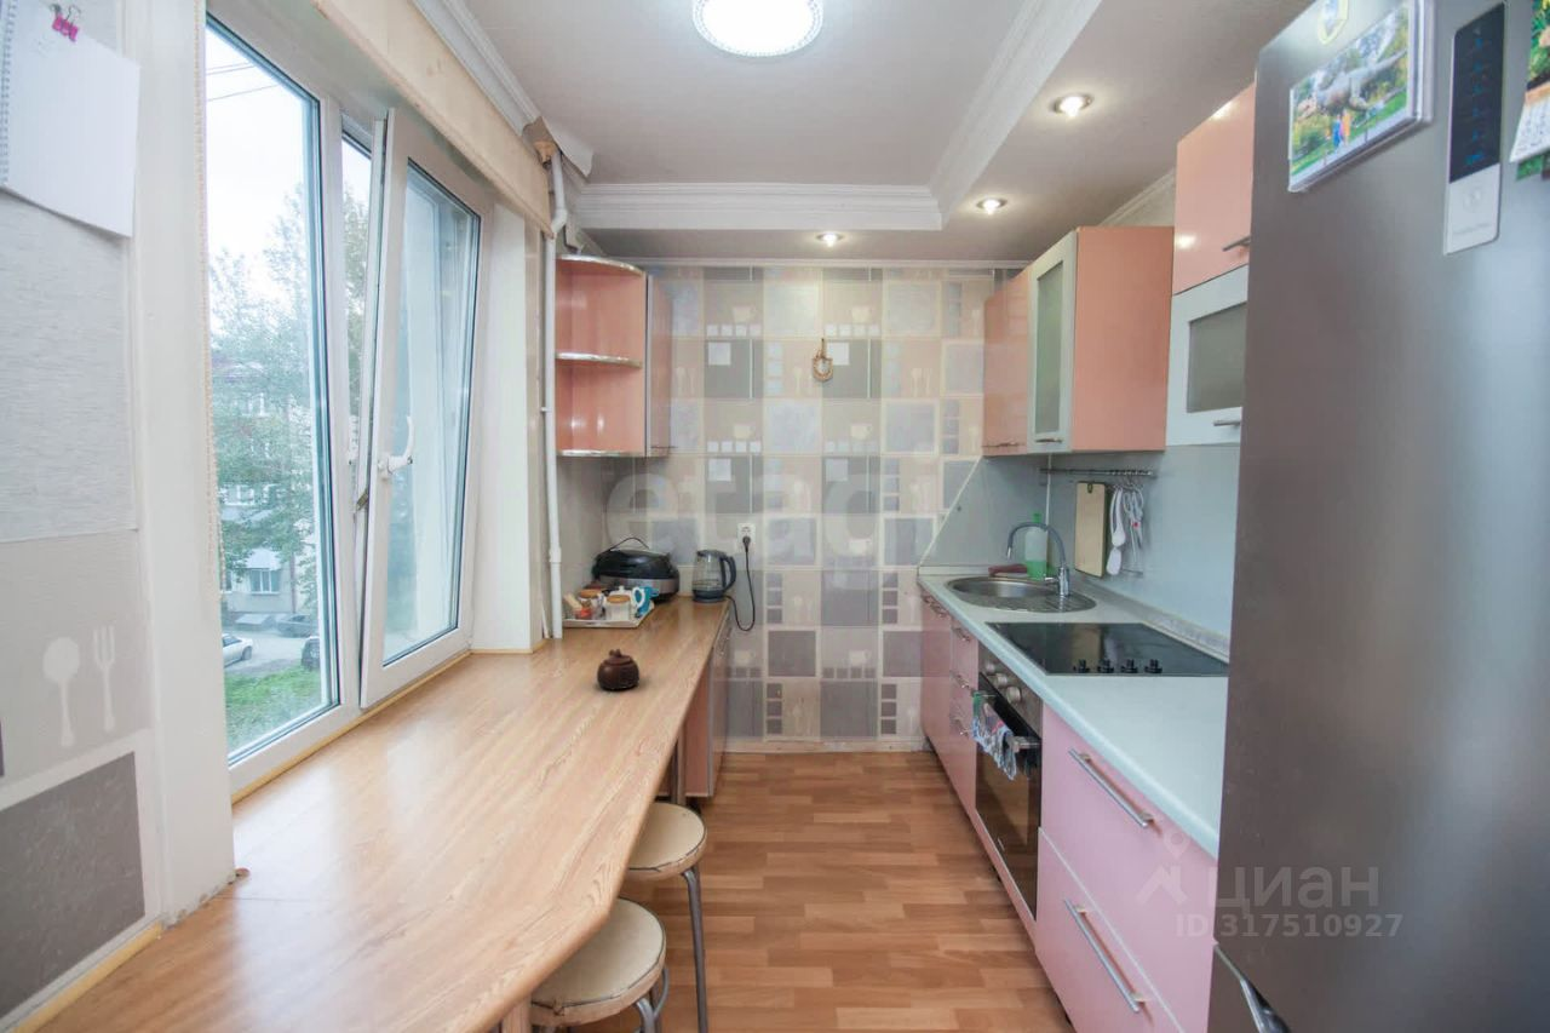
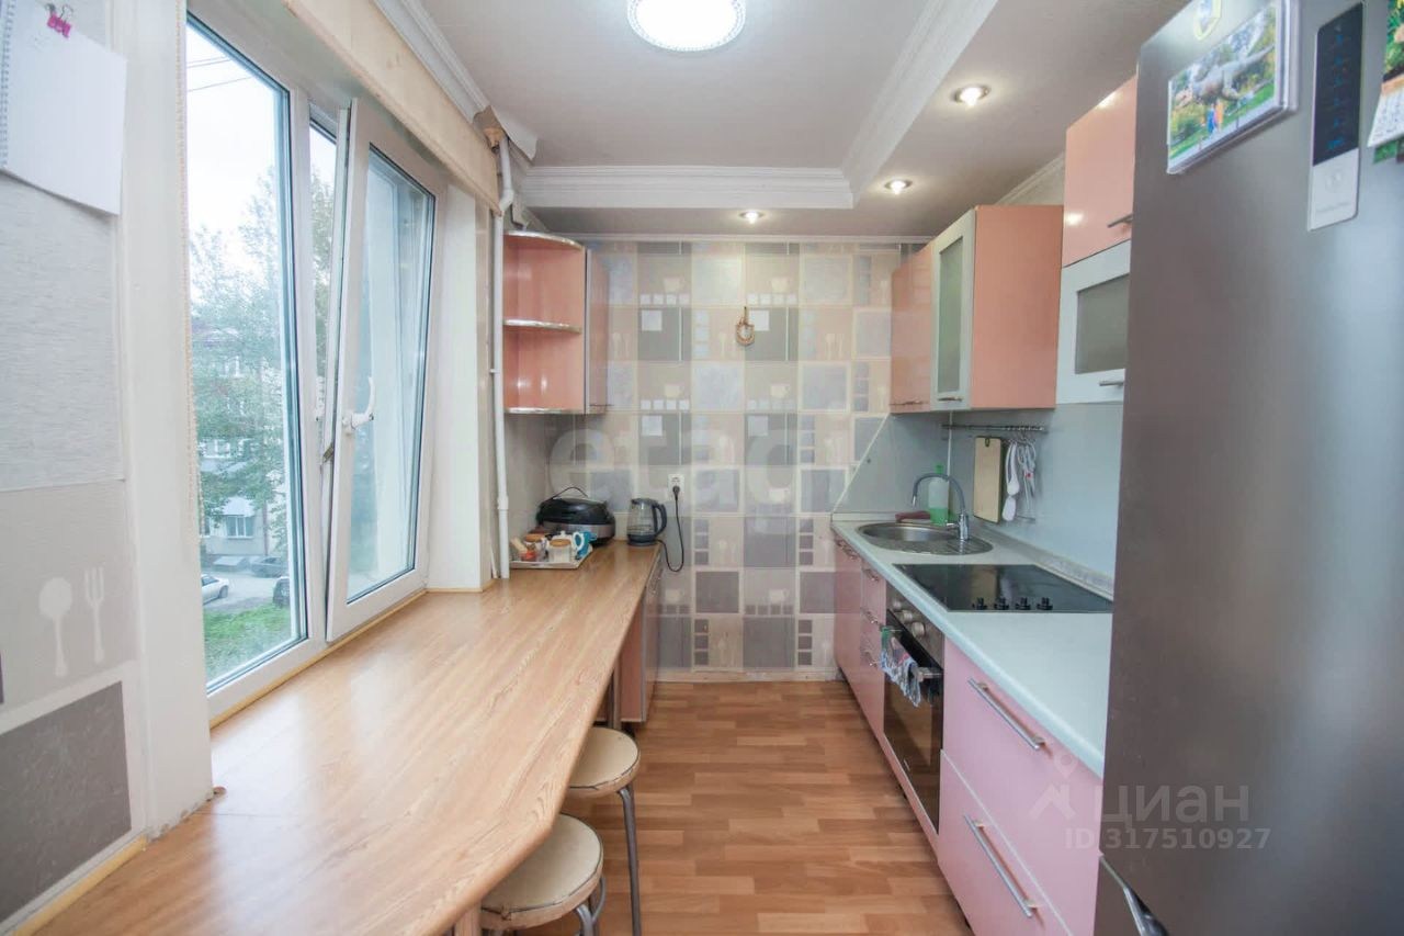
- teapot [596,648,641,691]
